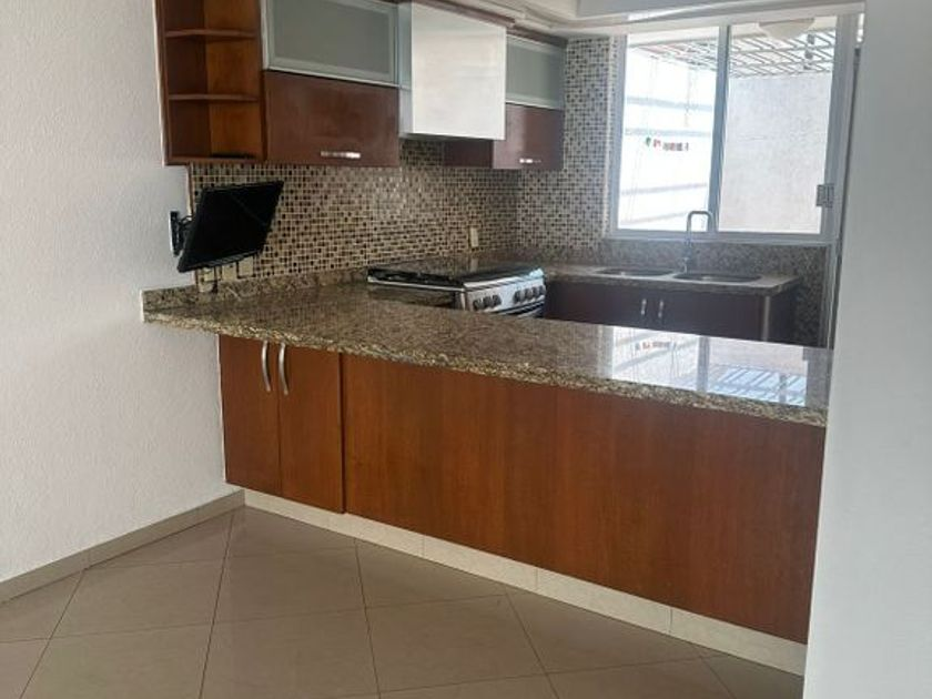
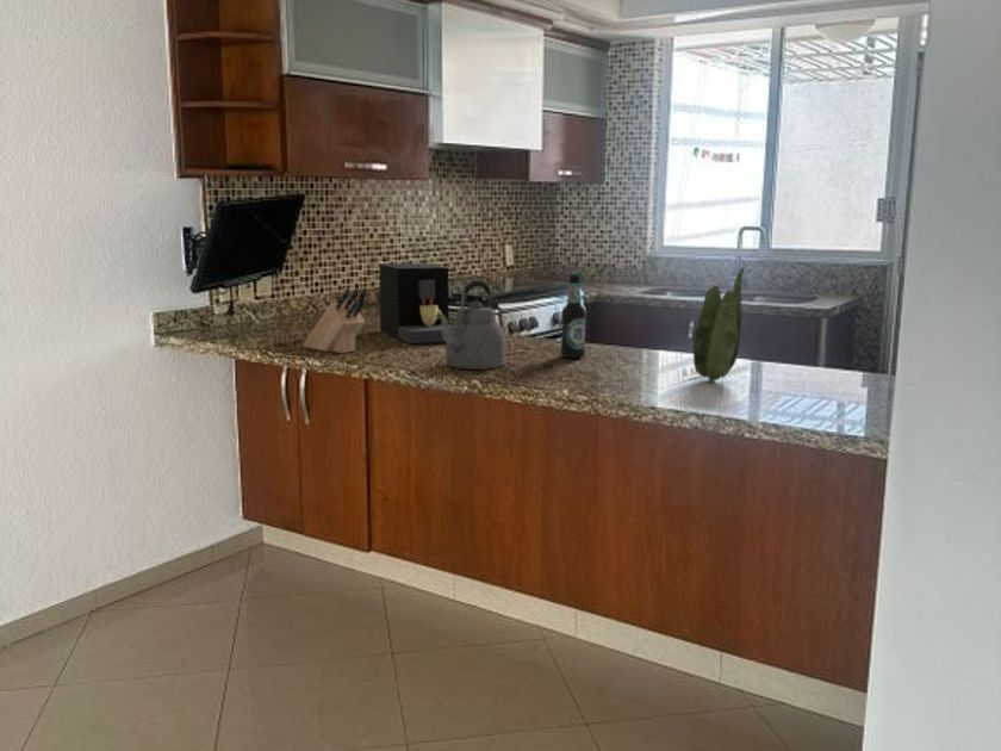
+ plant [692,267,746,383]
+ coffee maker [378,262,452,345]
+ bottle [560,272,587,359]
+ knife block [303,286,369,354]
+ kettle [435,279,506,371]
